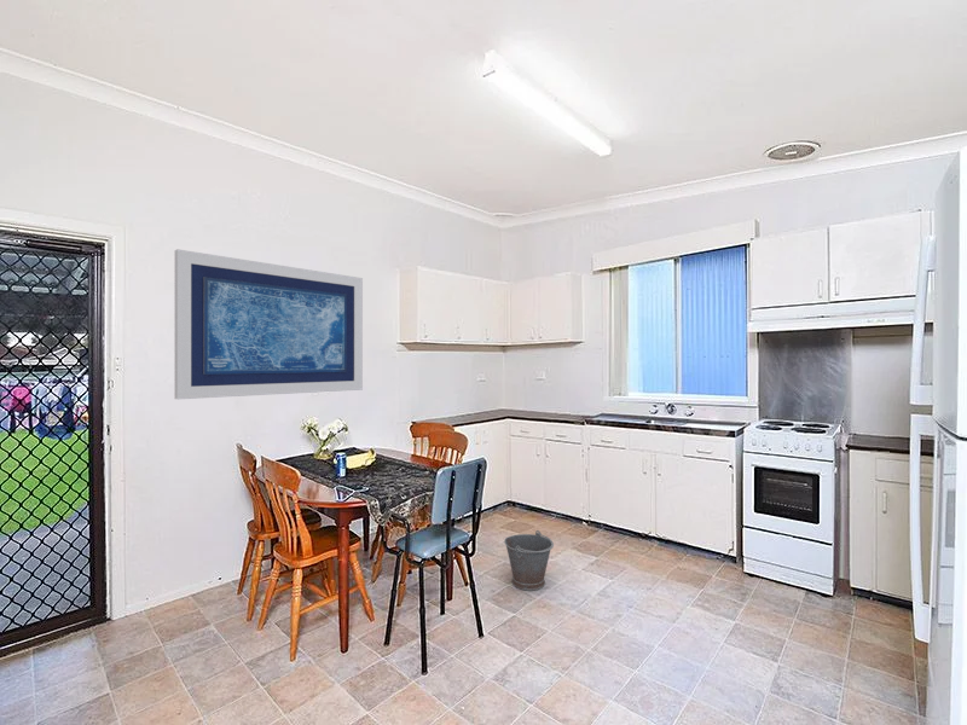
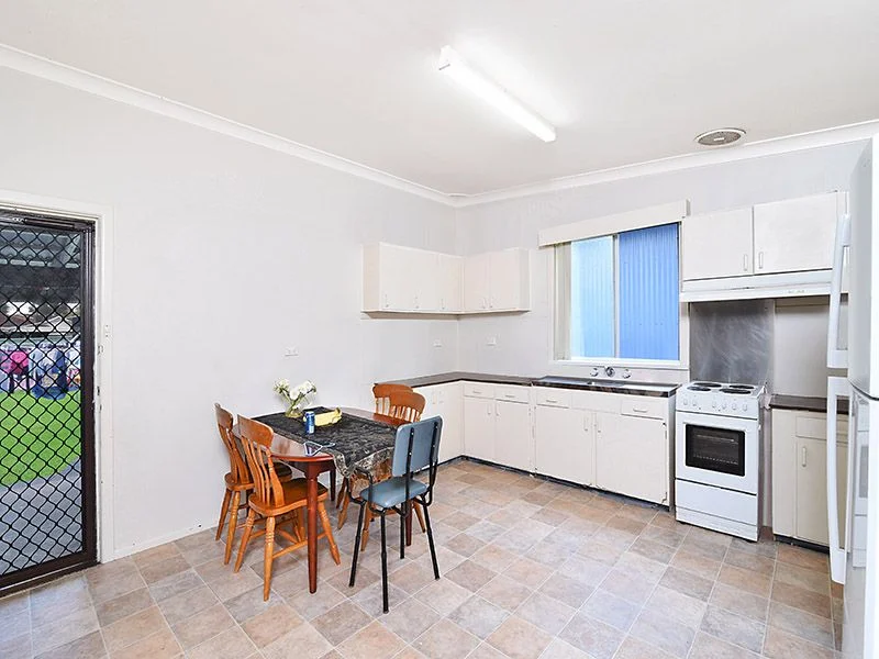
- bucket [503,529,555,592]
- wall art [174,248,364,400]
